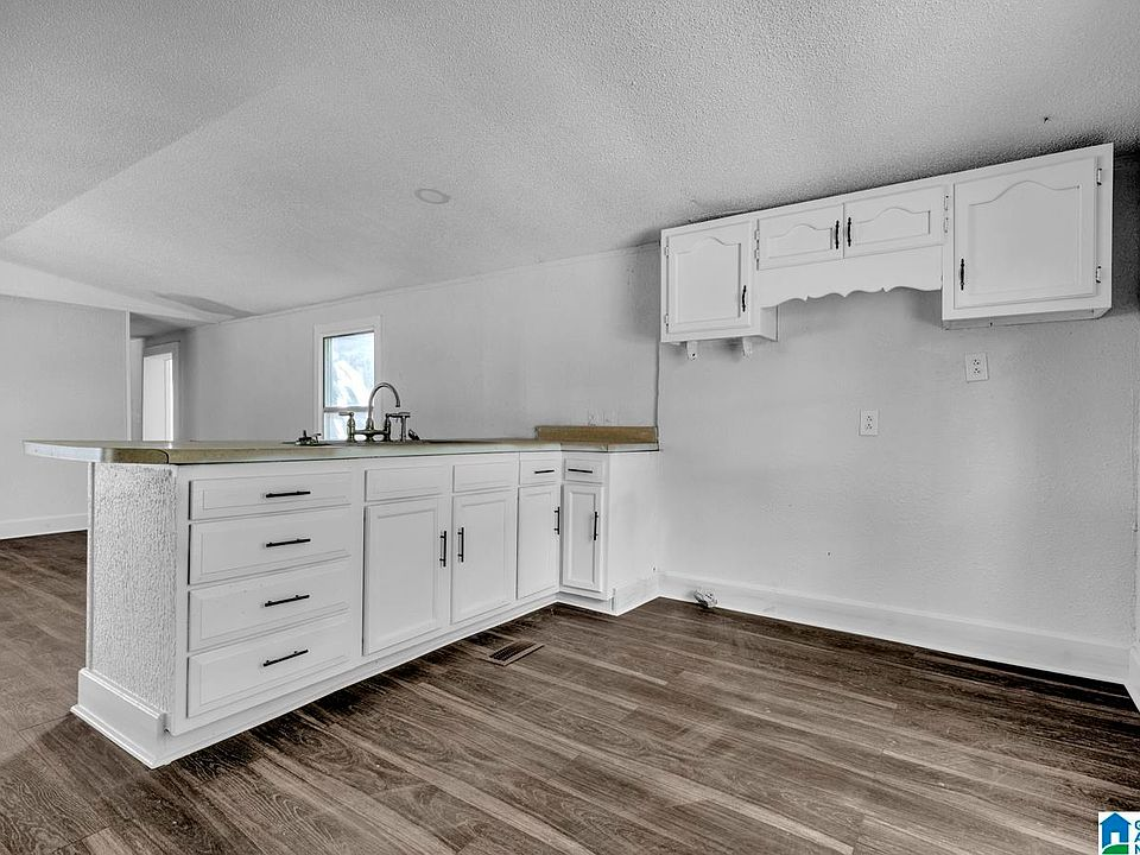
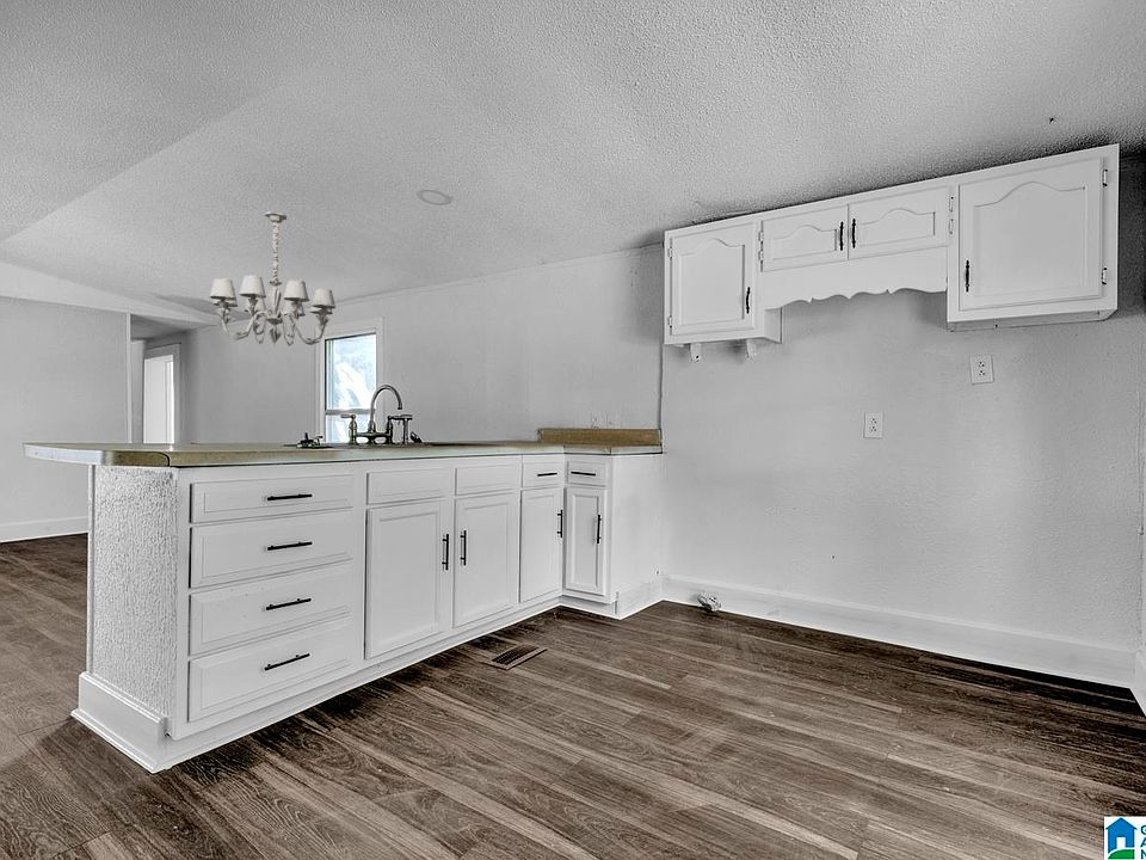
+ chandelier [209,211,337,348]
